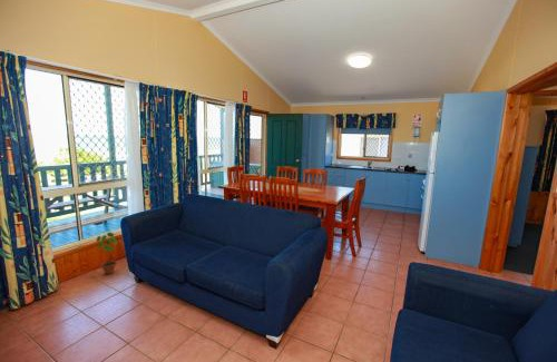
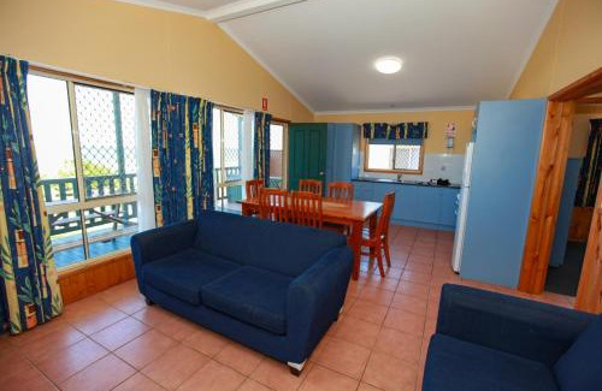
- potted plant [96,232,118,275]
